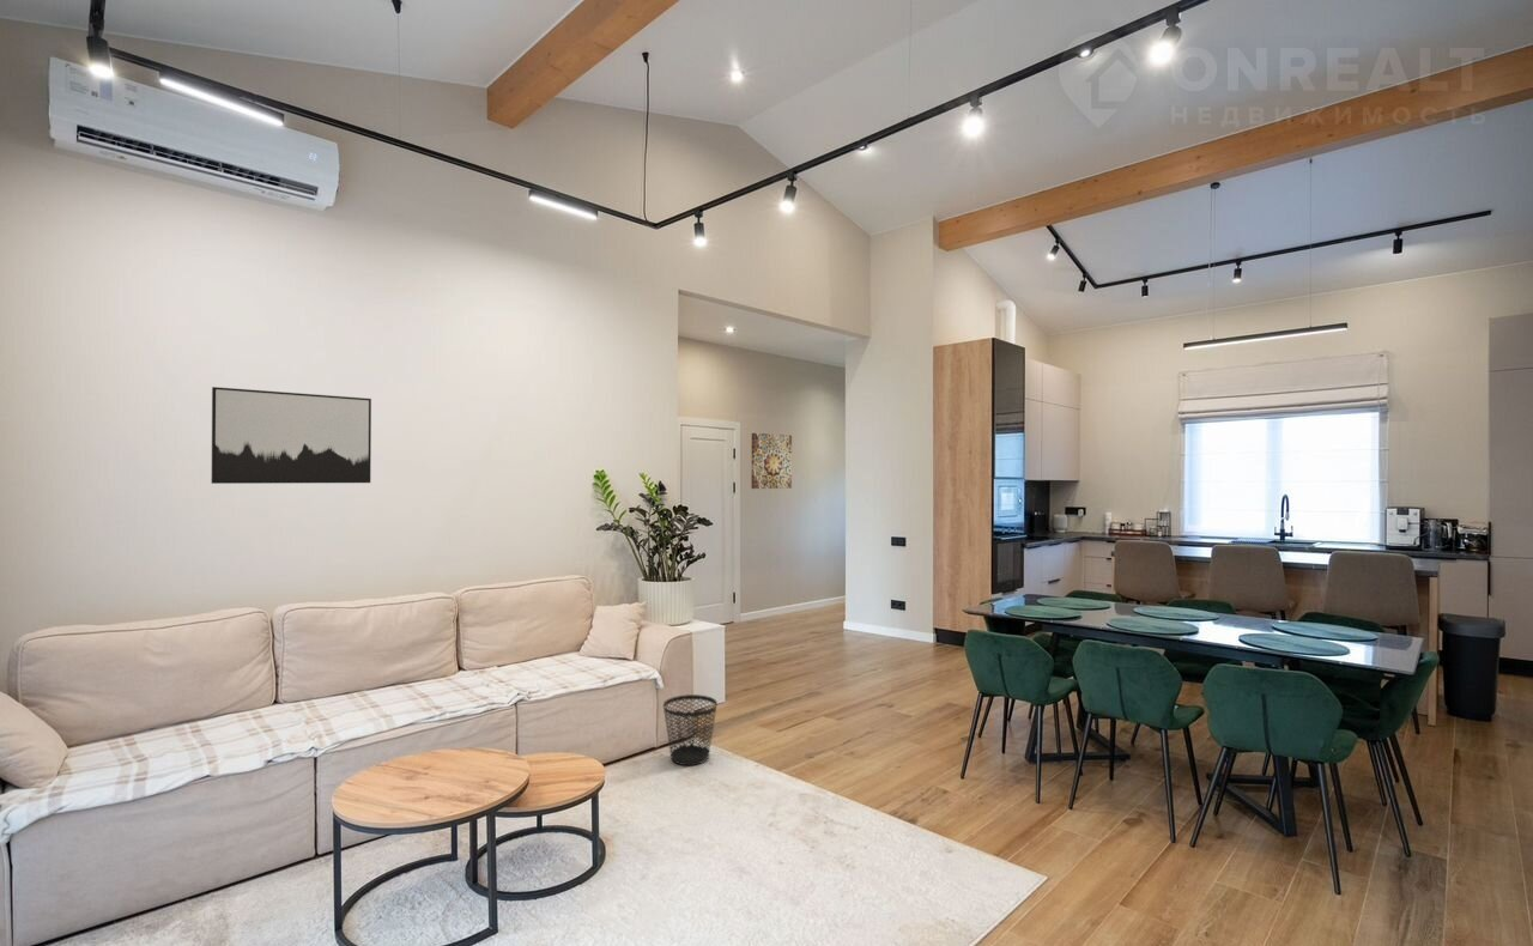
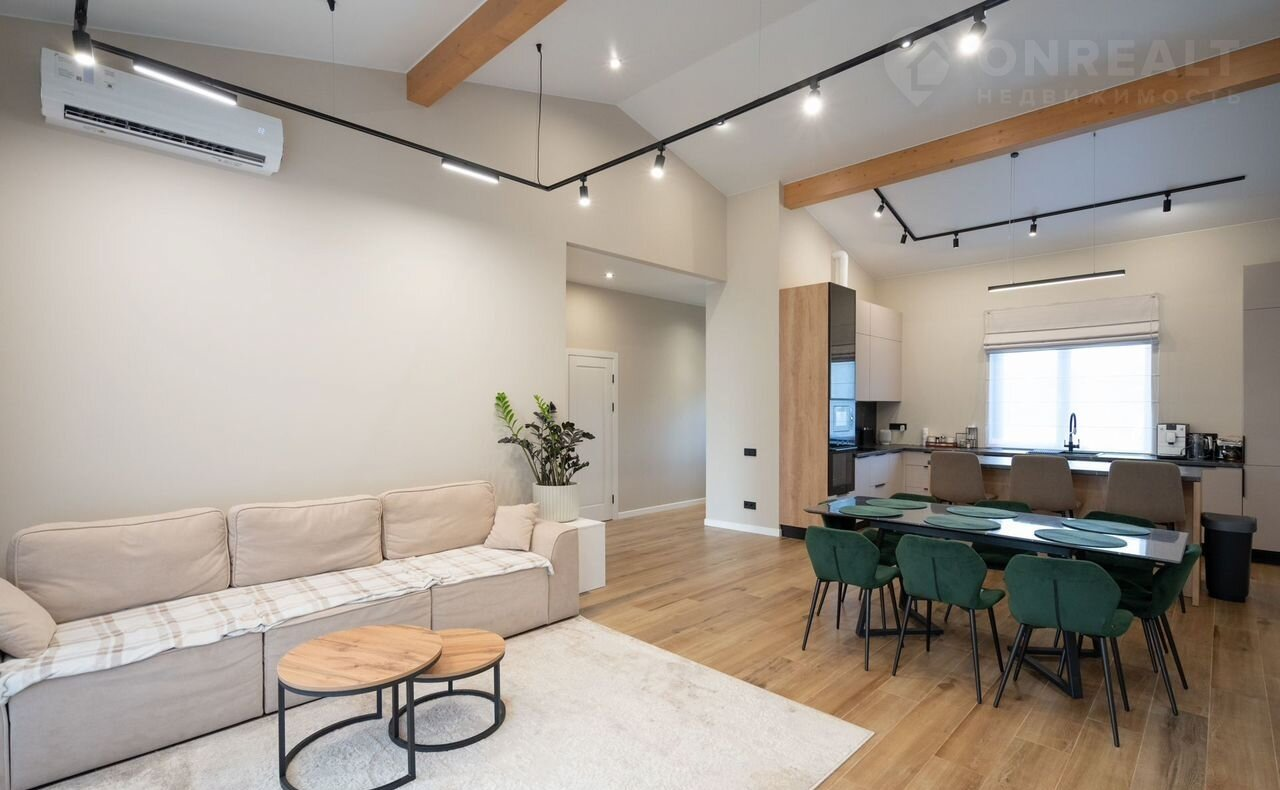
- wastebasket [662,693,719,766]
- wall art [750,432,793,490]
- wall art [210,386,372,485]
